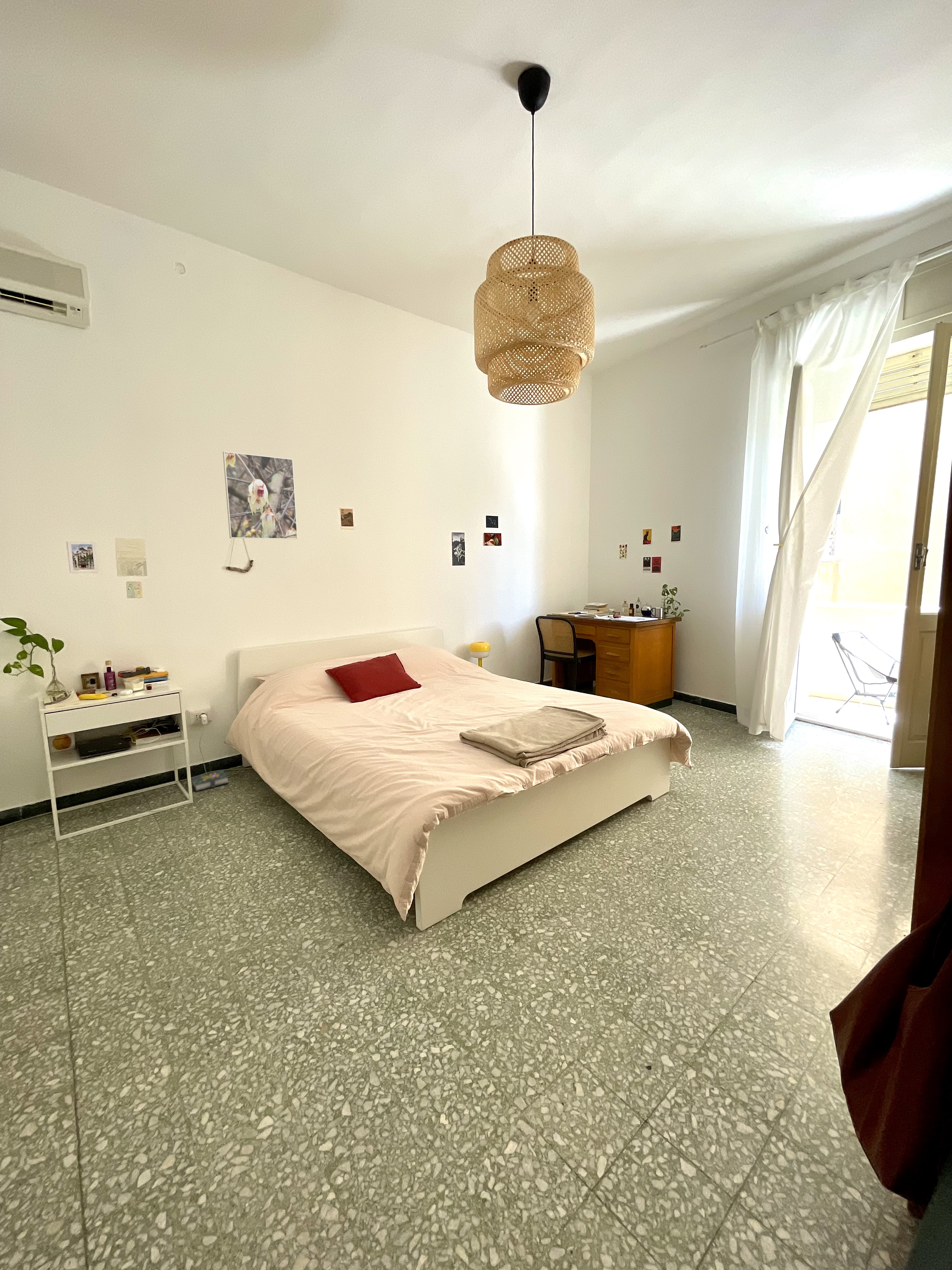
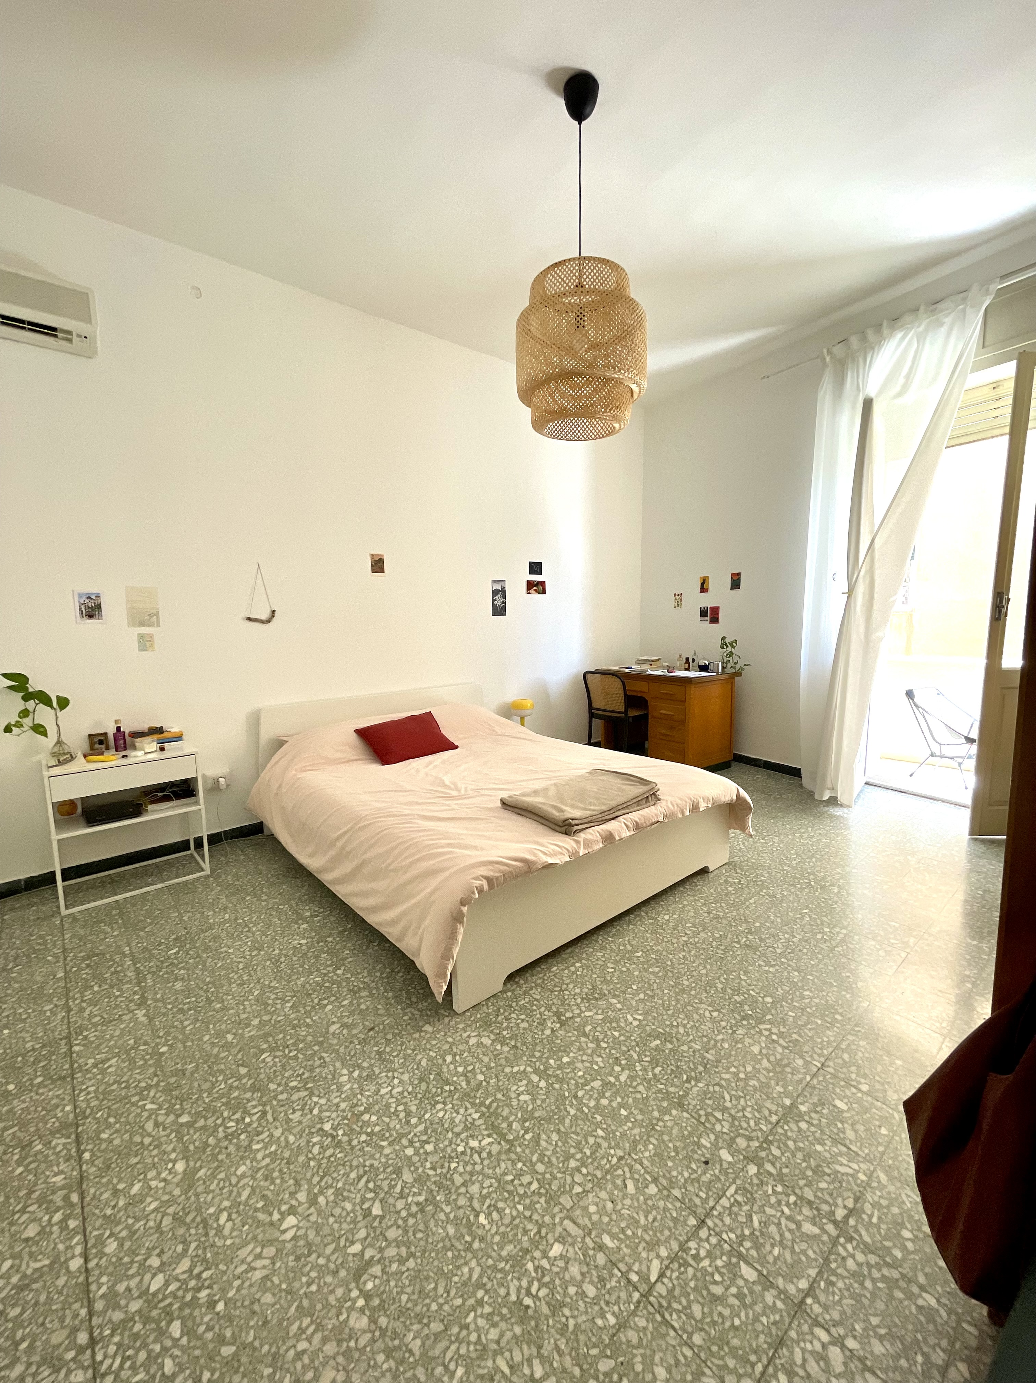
- book [192,769,229,792]
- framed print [223,451,298,540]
